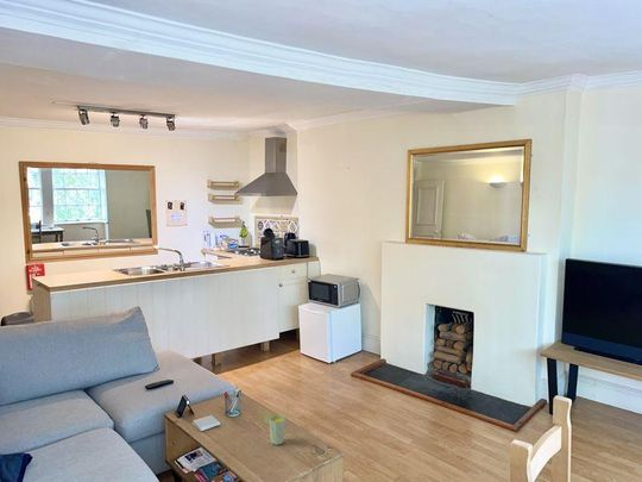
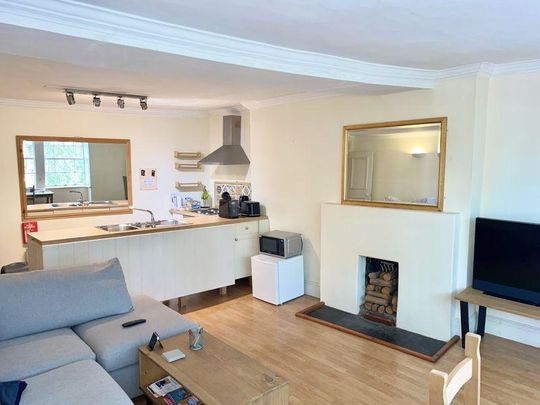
- cup [260,409,290,446]
